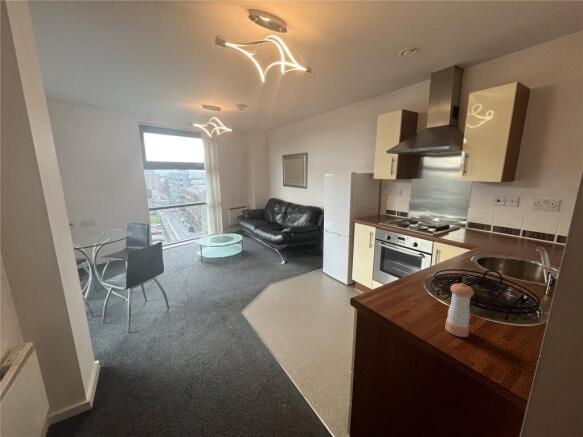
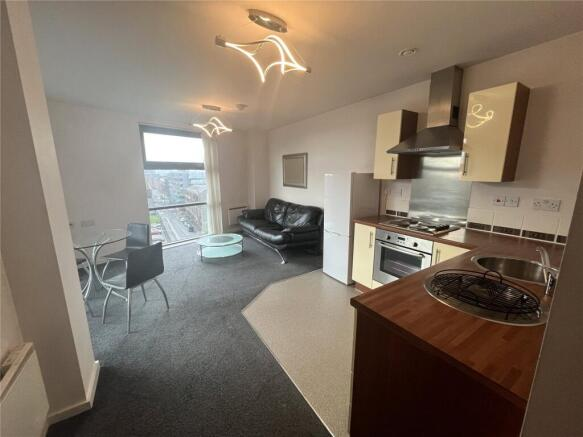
- pepper shaker [444,282,475,338]
